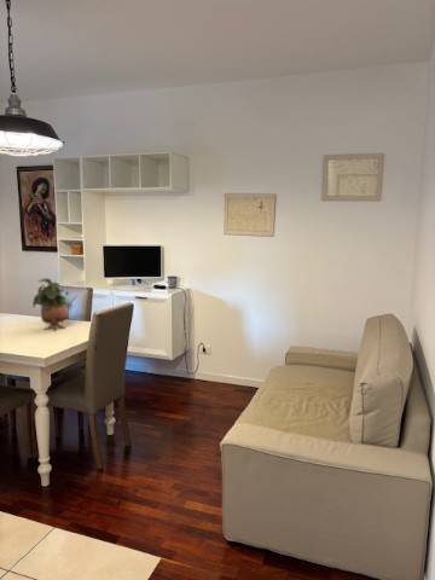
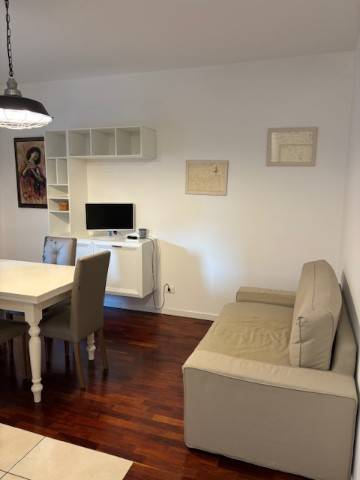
- potted plant [31,277,68,332]
